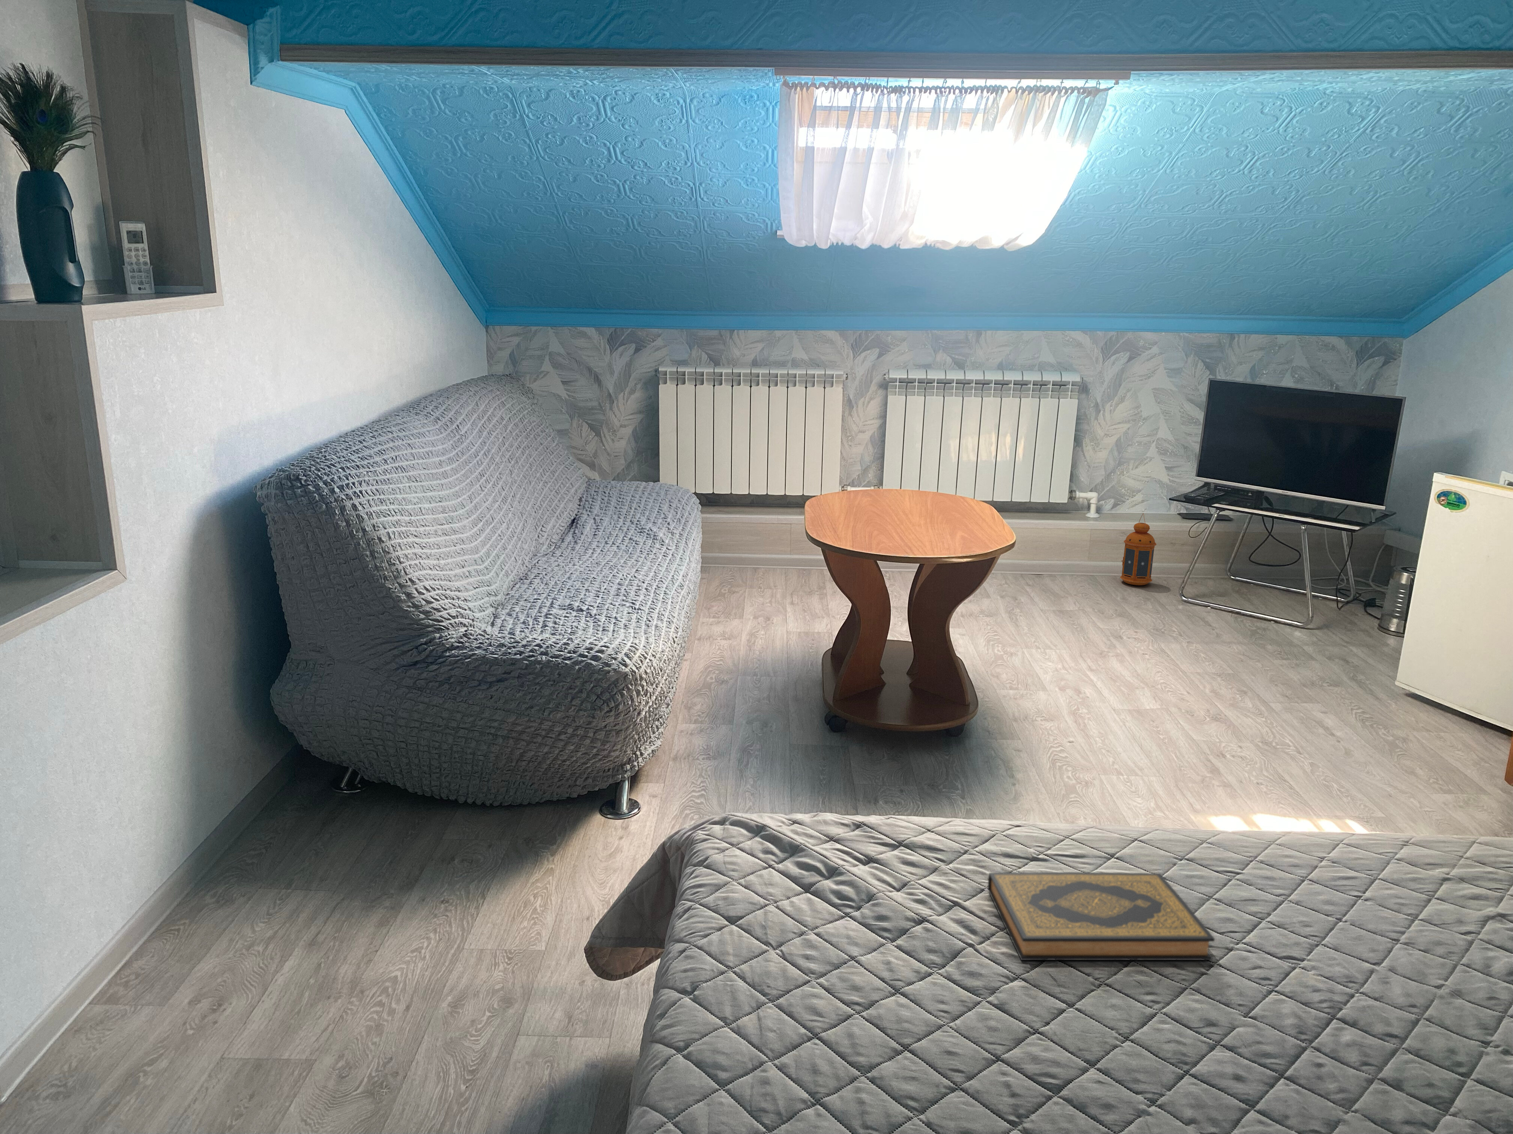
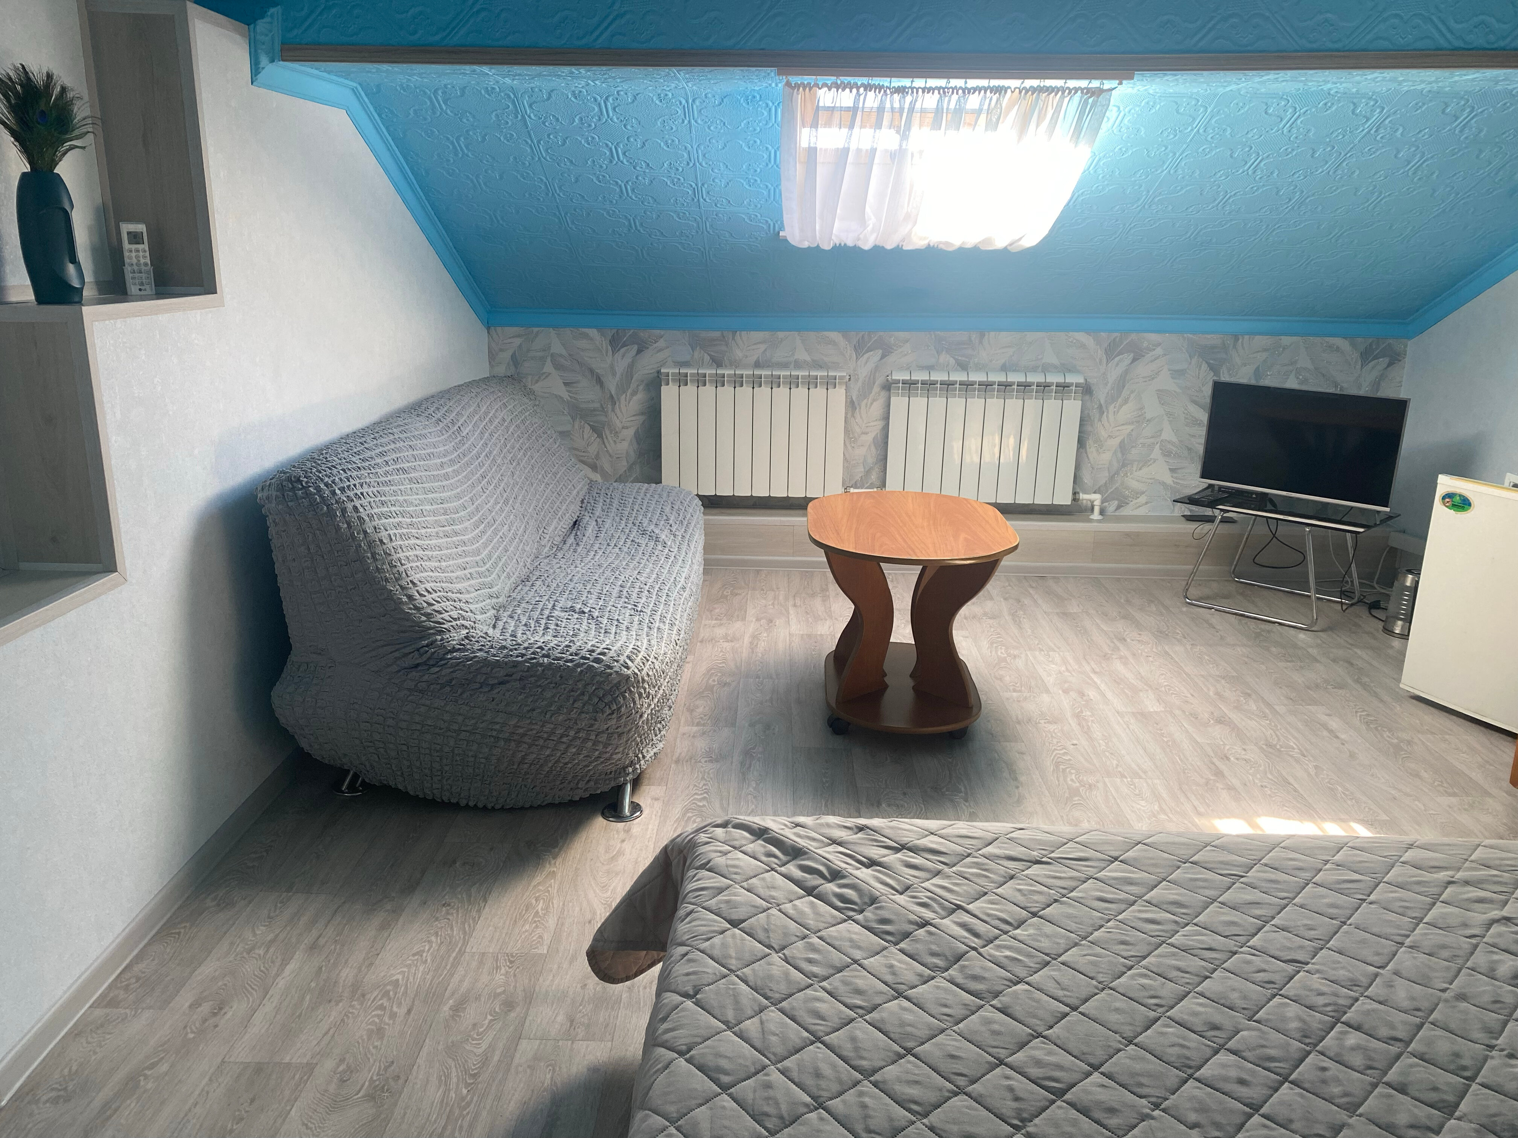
- lantern [1120,512,1157,586]
- hardback book [988,872,1215,960]
